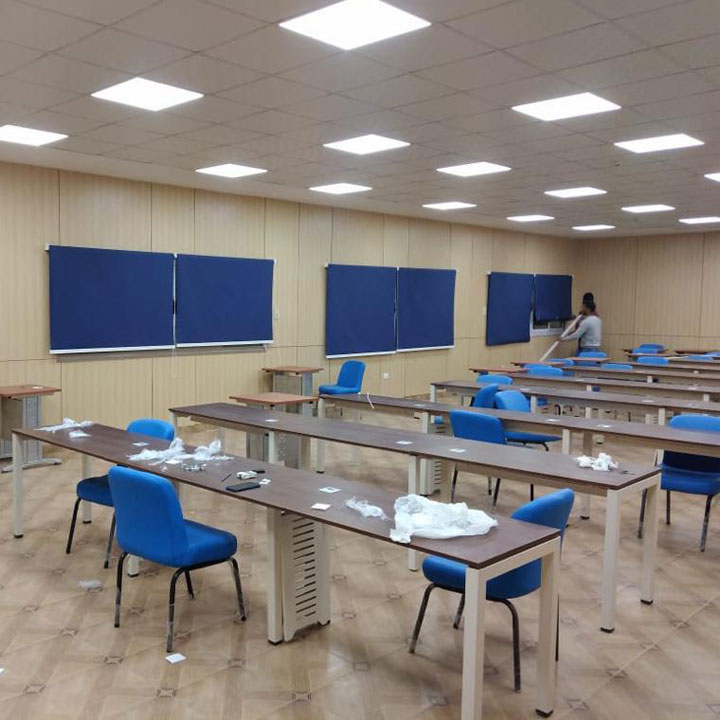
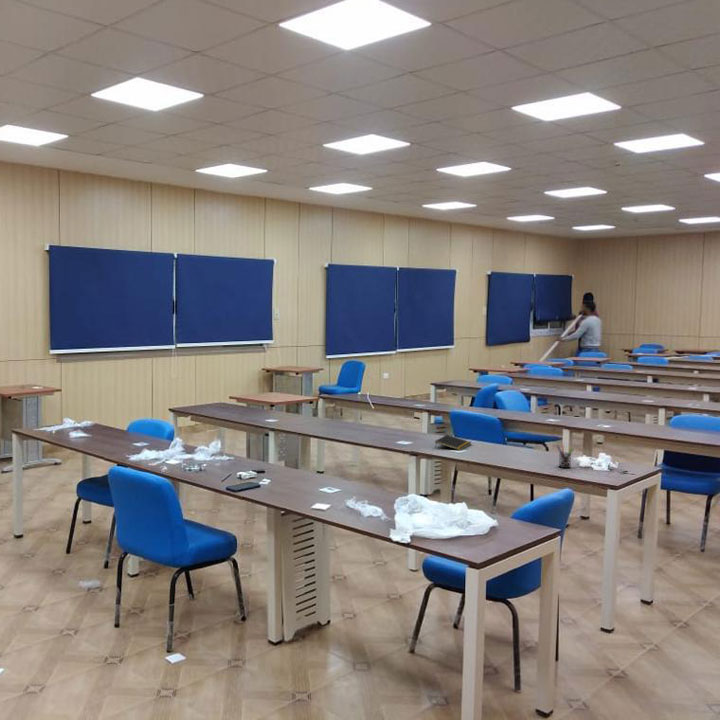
+ notepad [434,434,472,452]
+ pen holder [556,443,574,469]
